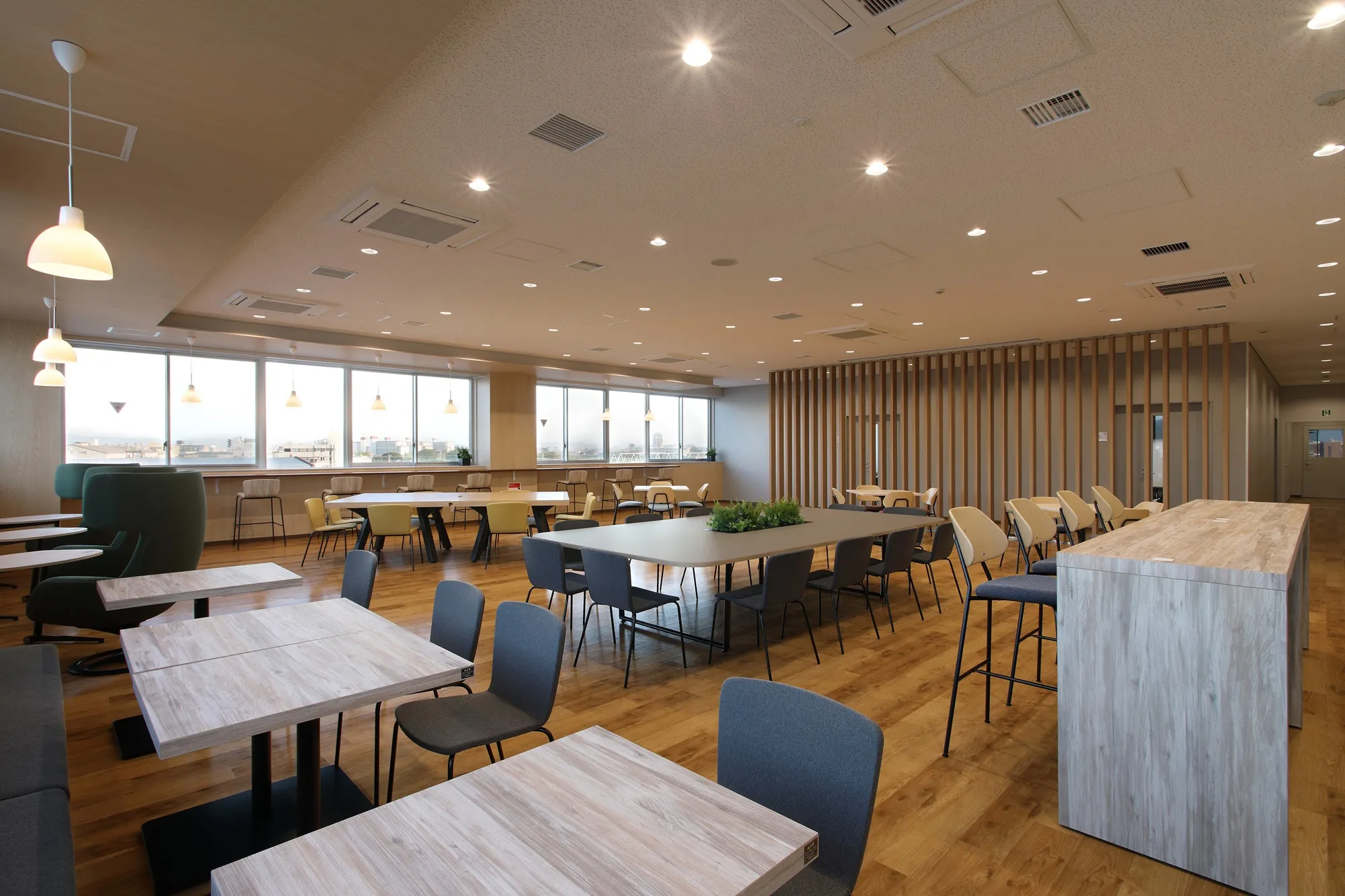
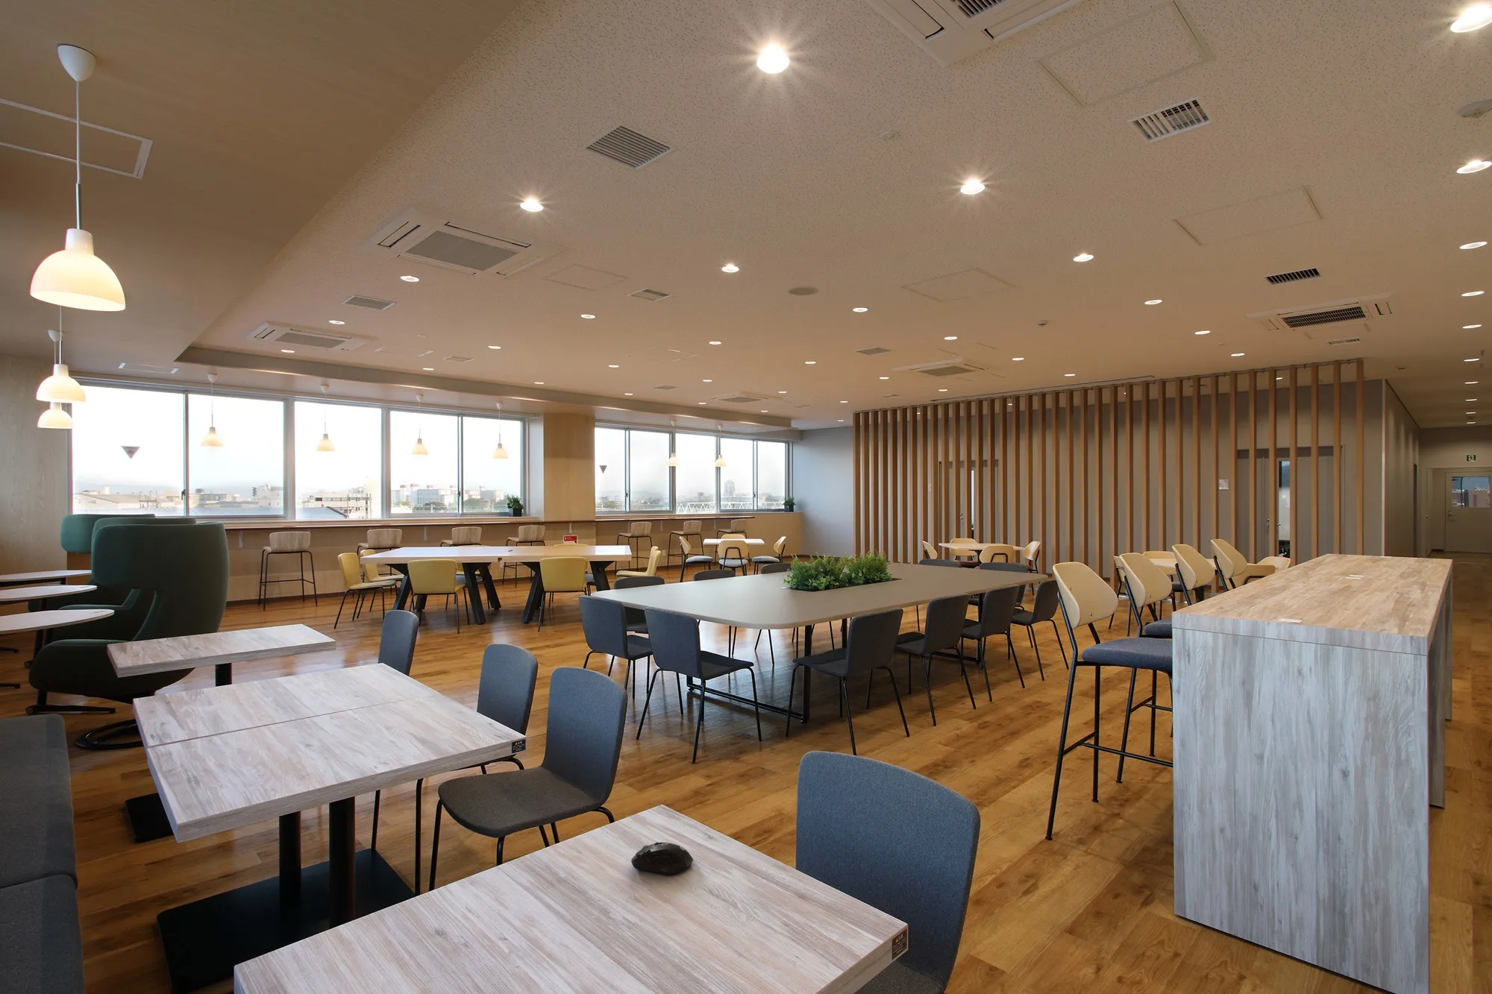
+ computer mouse [630,841,693,875]
